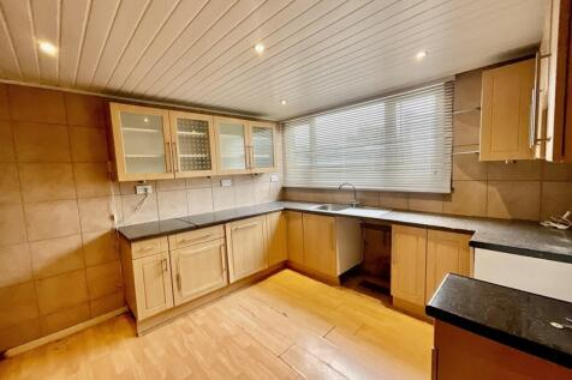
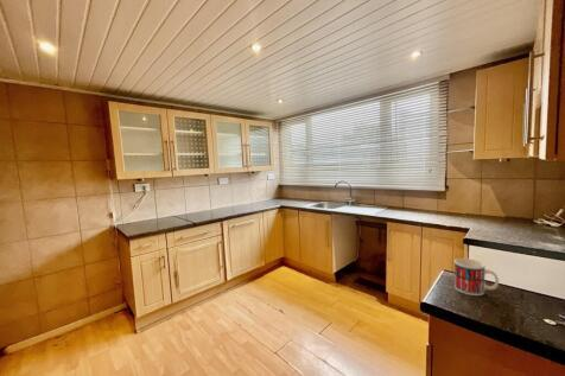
+ mug [453,257,500,297]
